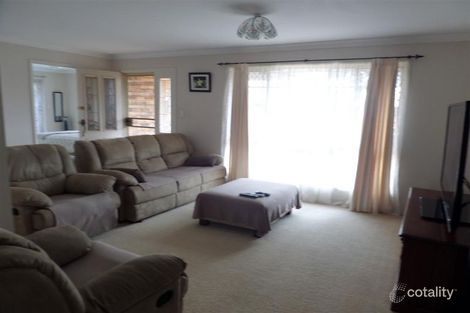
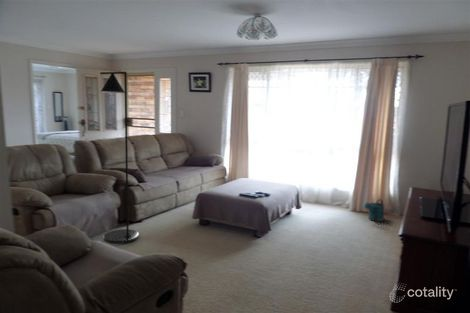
+ floor lamp [99,71,140,245]
+ watering can [363,198,385,223]
